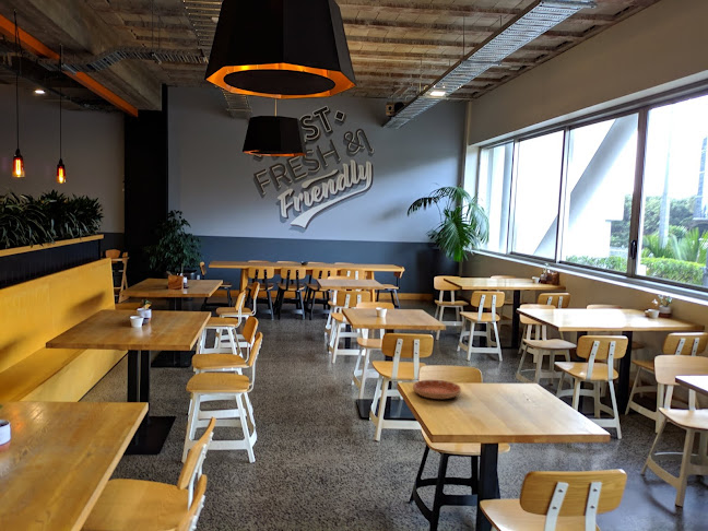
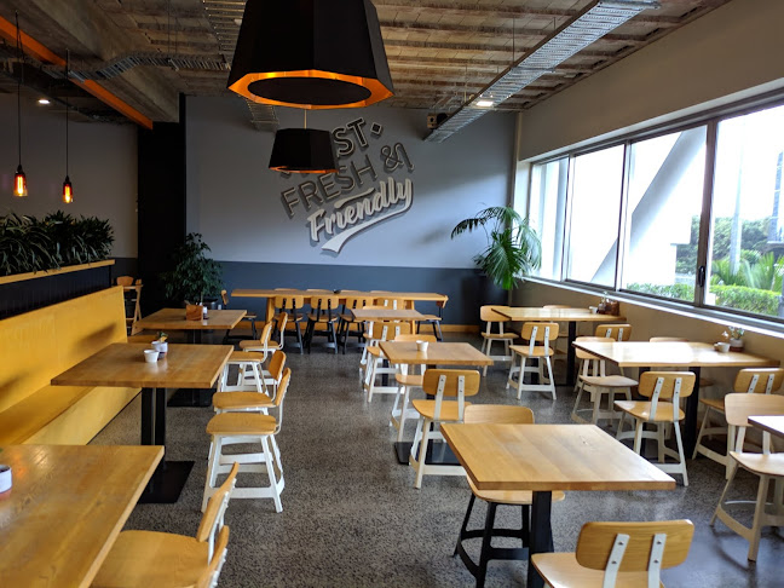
- saucer [412,379,462,400]
